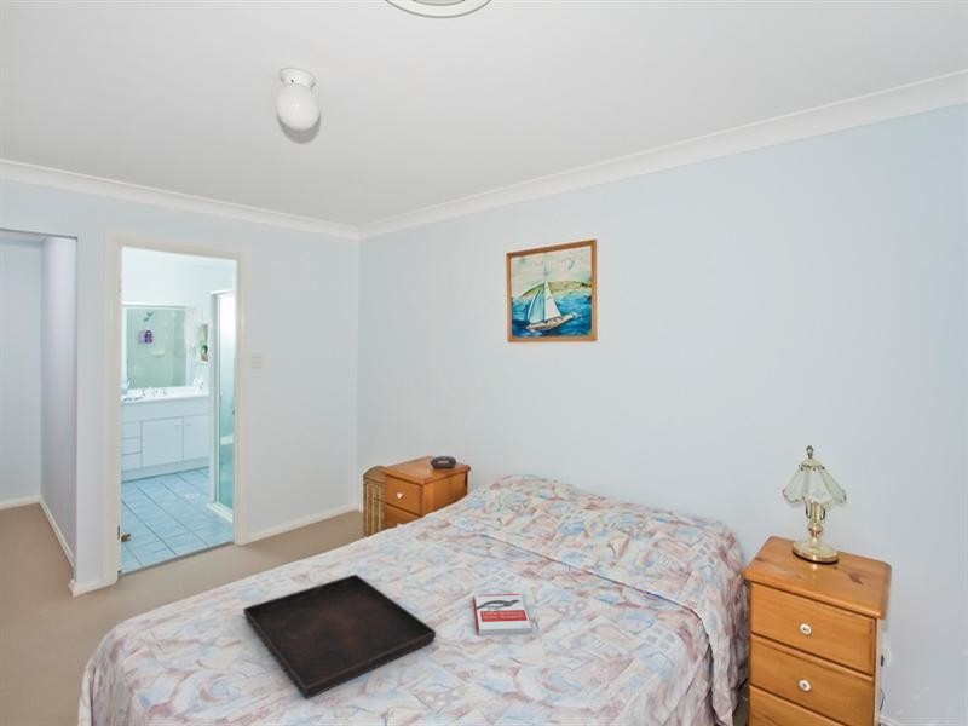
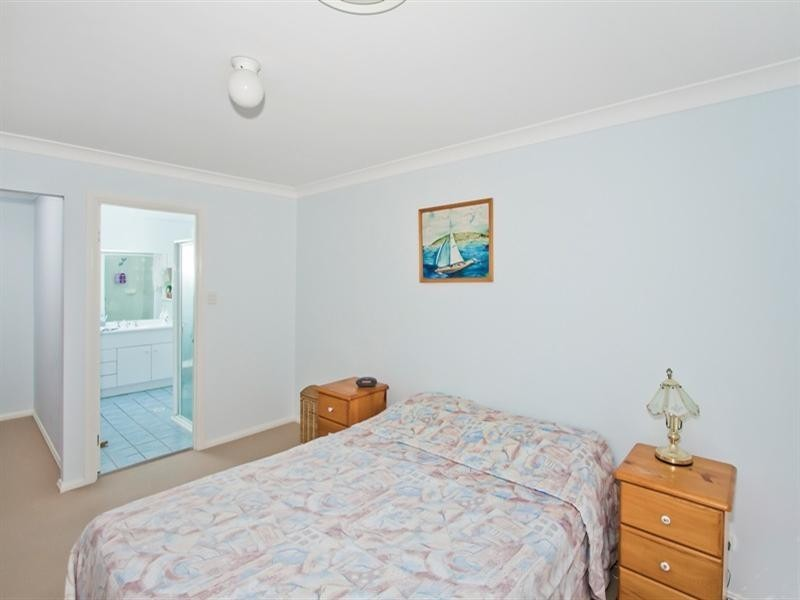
- serving tray [242,574,437,701]
- book [472,593,532,636]
